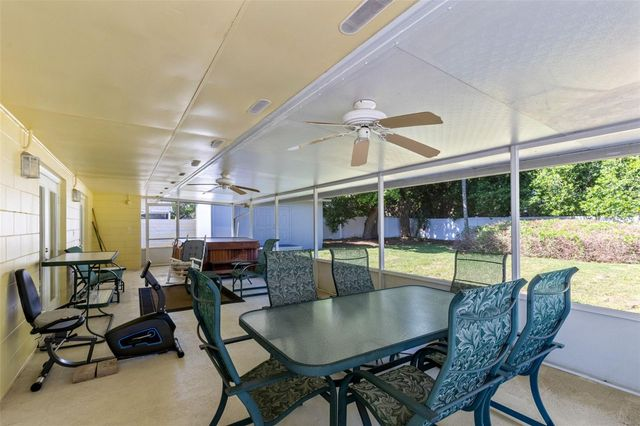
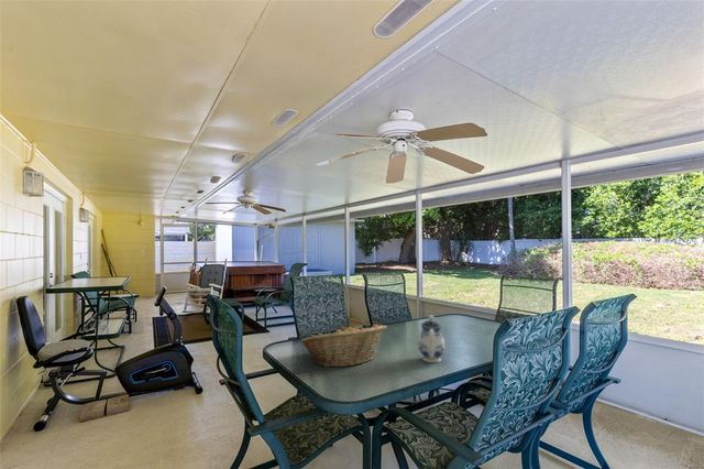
+ fruit basket [299,324,387,368]
+ teapot [417,314,447,363]
